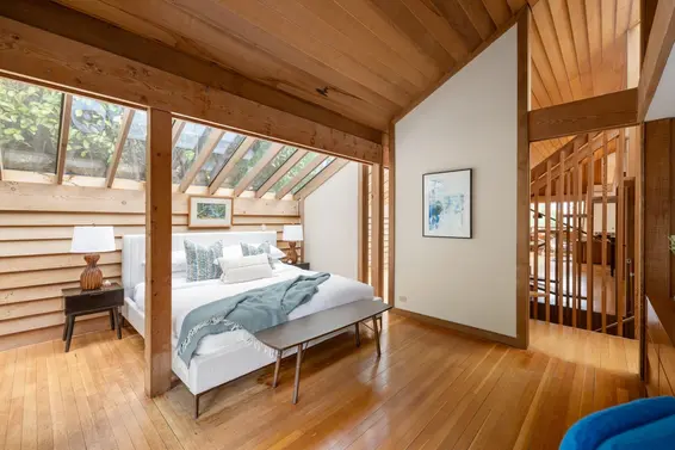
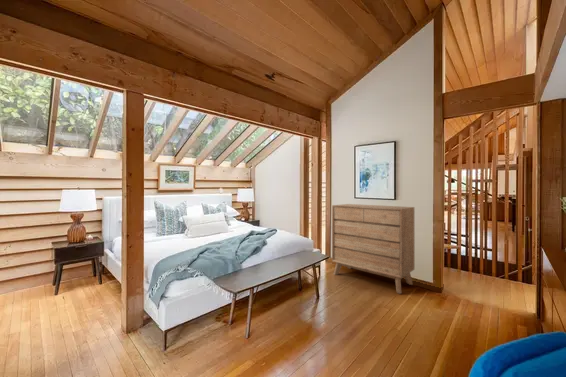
+ dresser [331,203,415,295]
